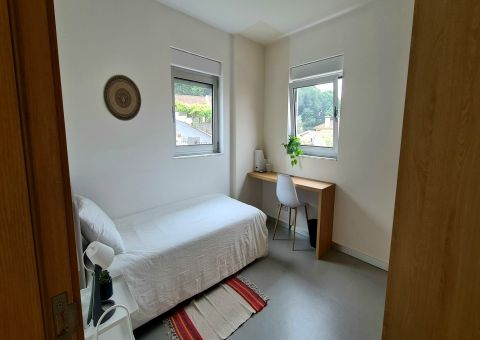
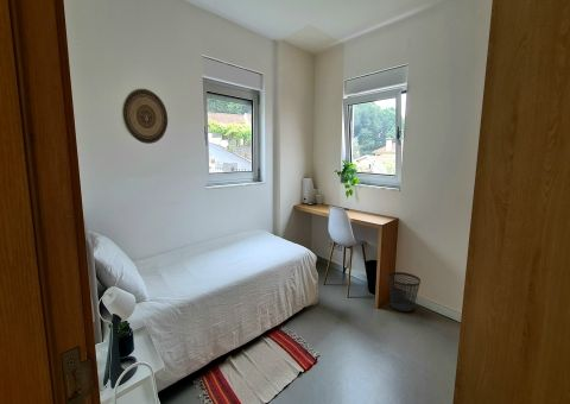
+ wastebasket [387,271,422,313]
